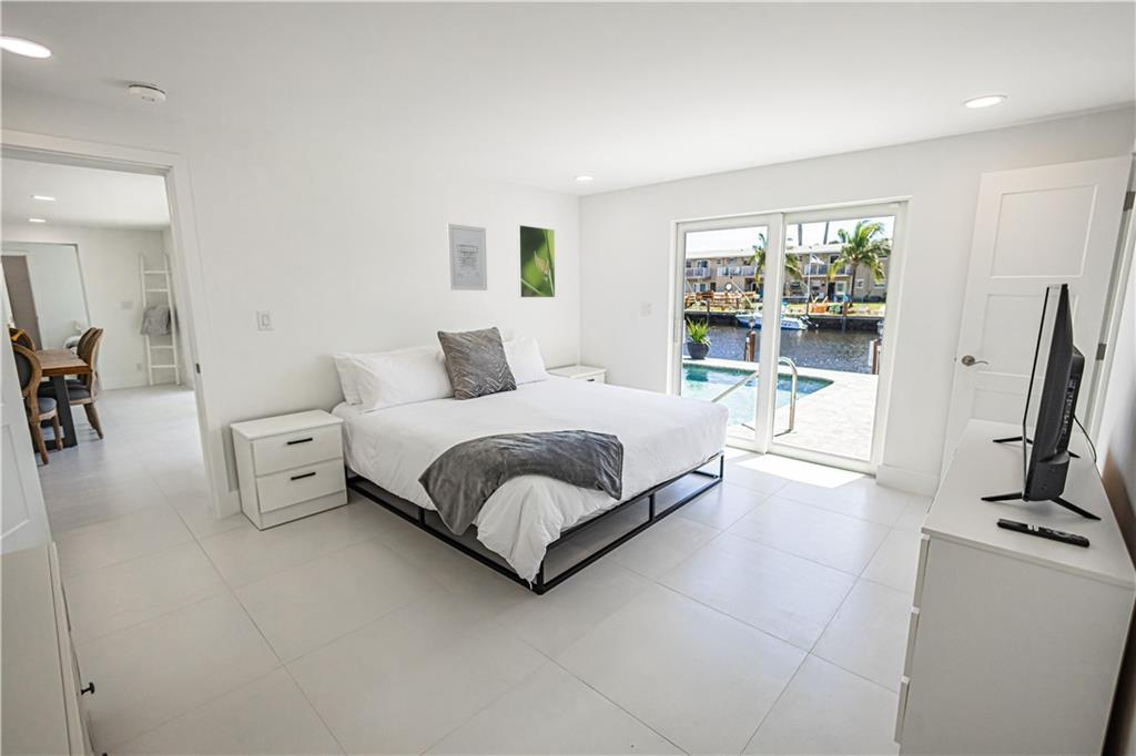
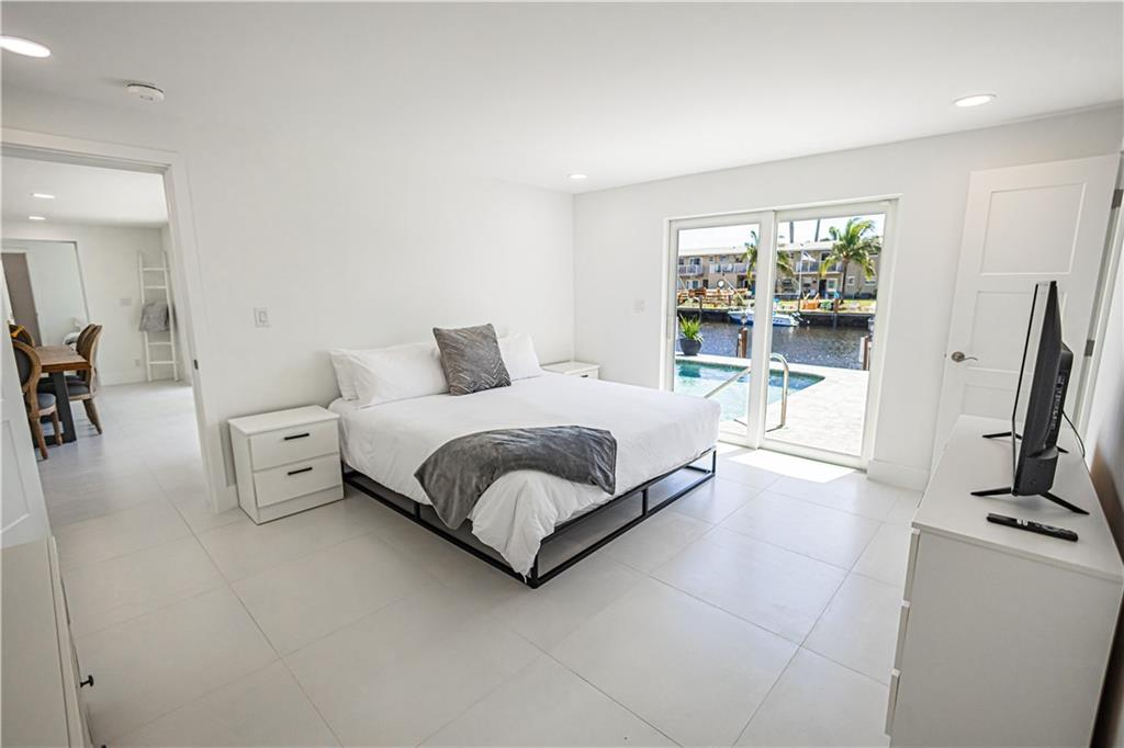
- wall art [446,223,488,292]
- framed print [516,224,556,298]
